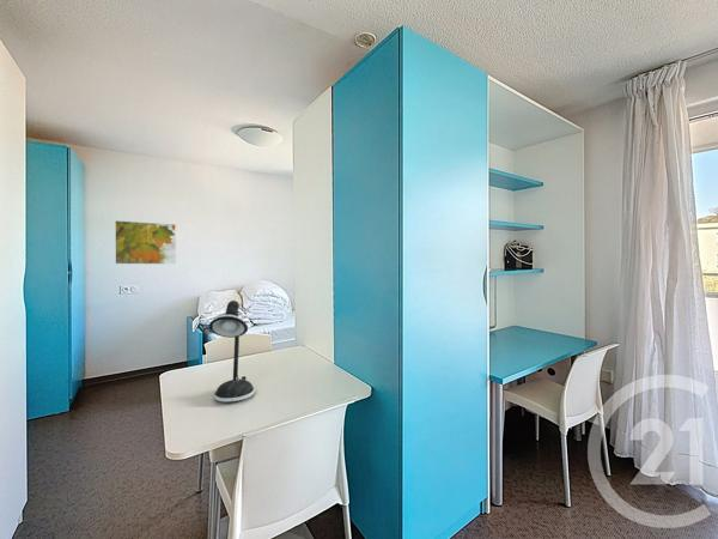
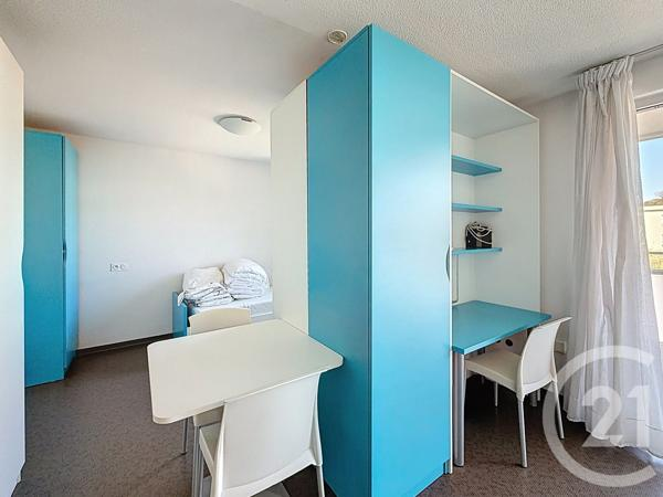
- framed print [114,219,177,265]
- desk lamp [208,299,256,402]
